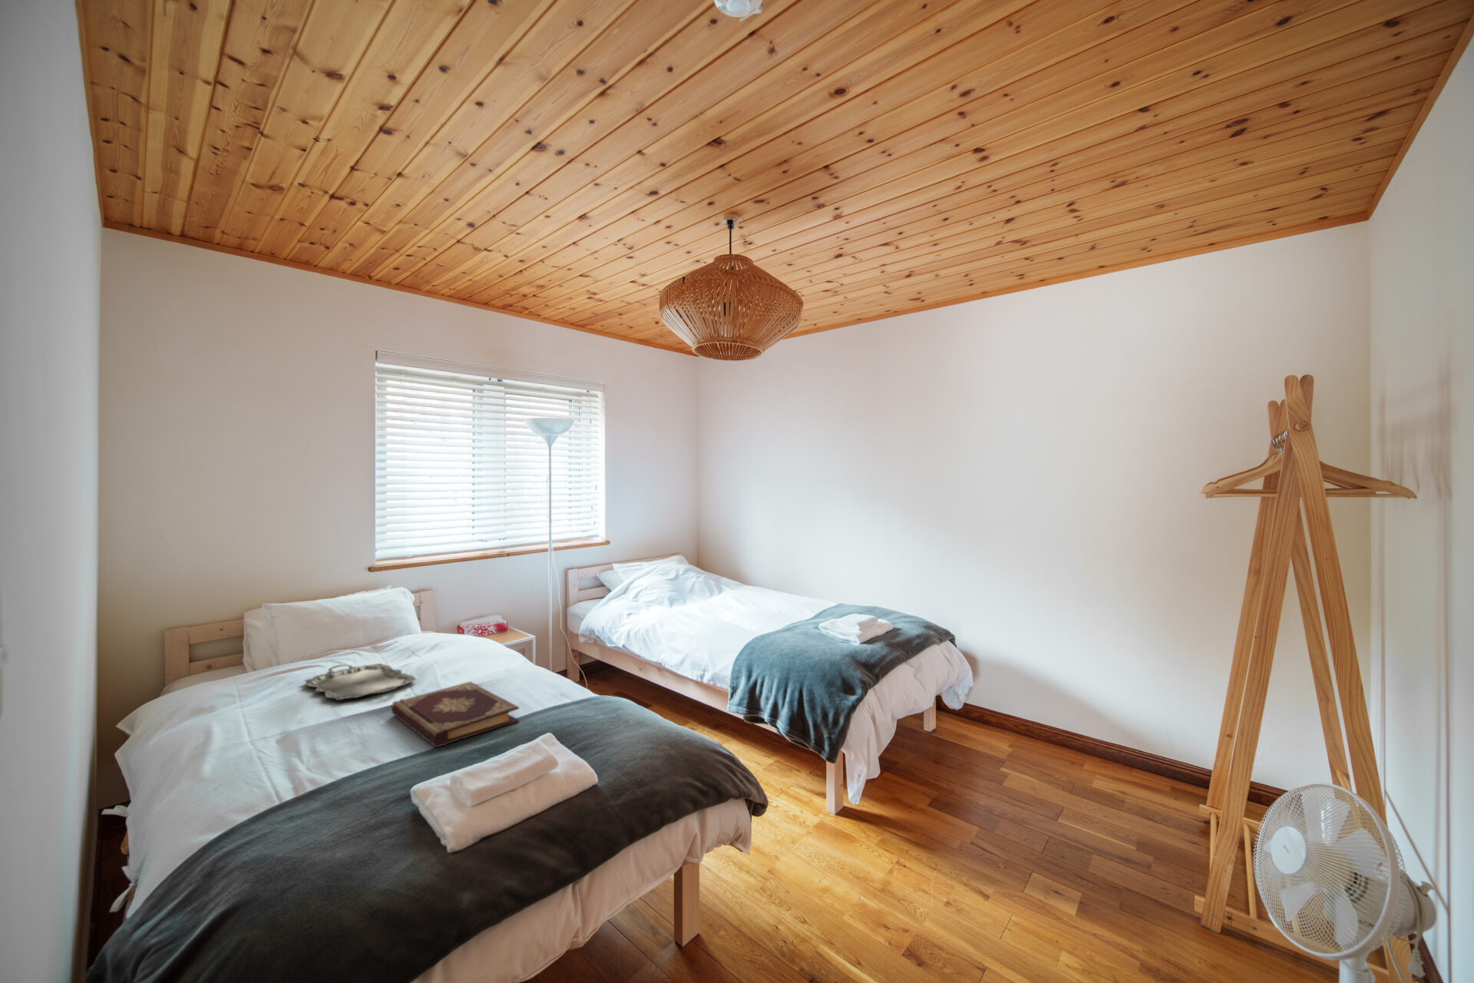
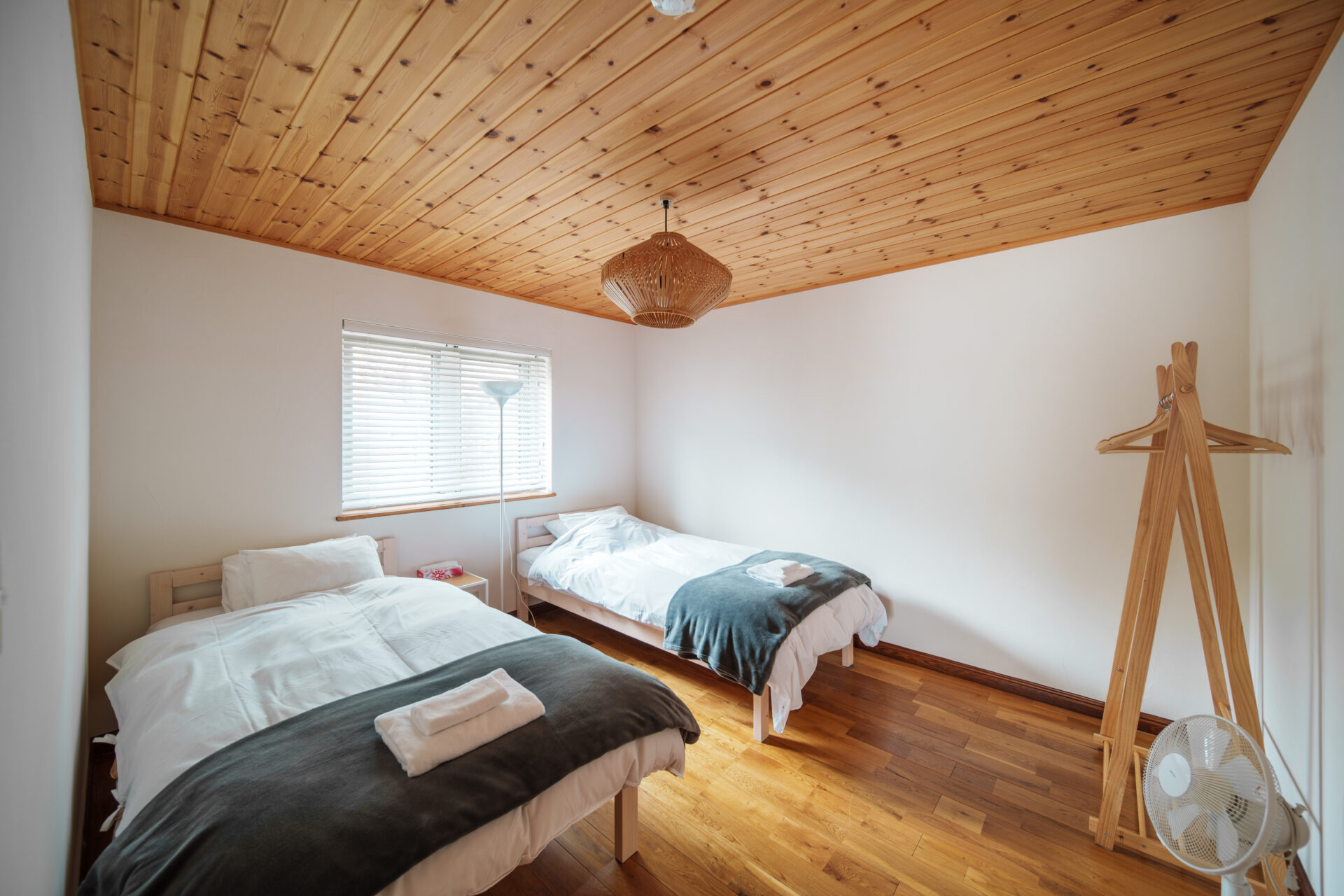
- book [390,681,520,748]
- serving tray [303,663,418,701]
